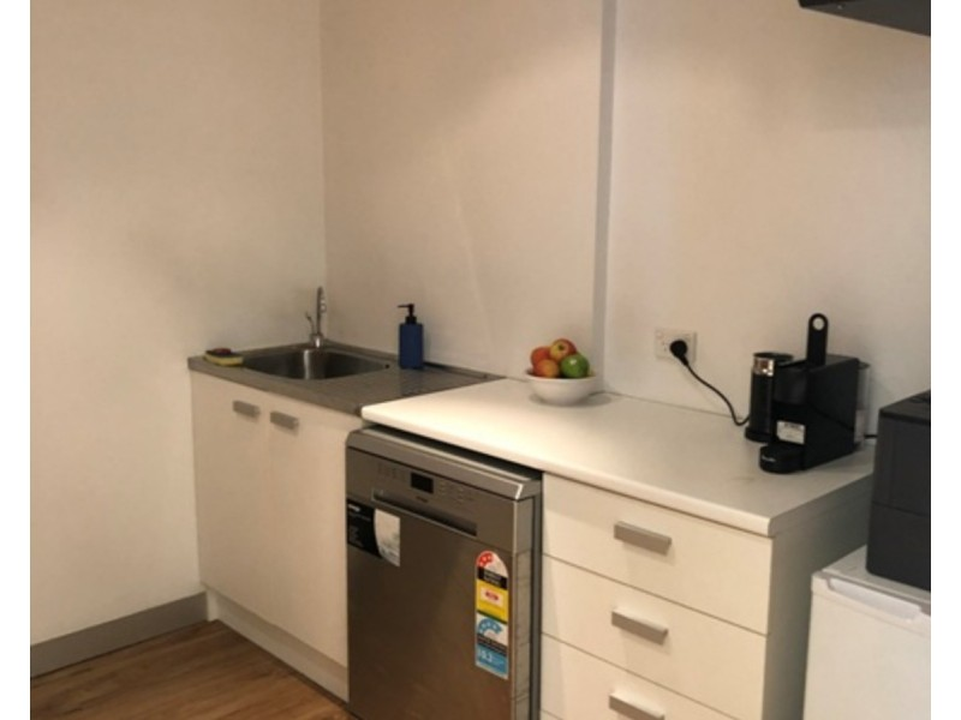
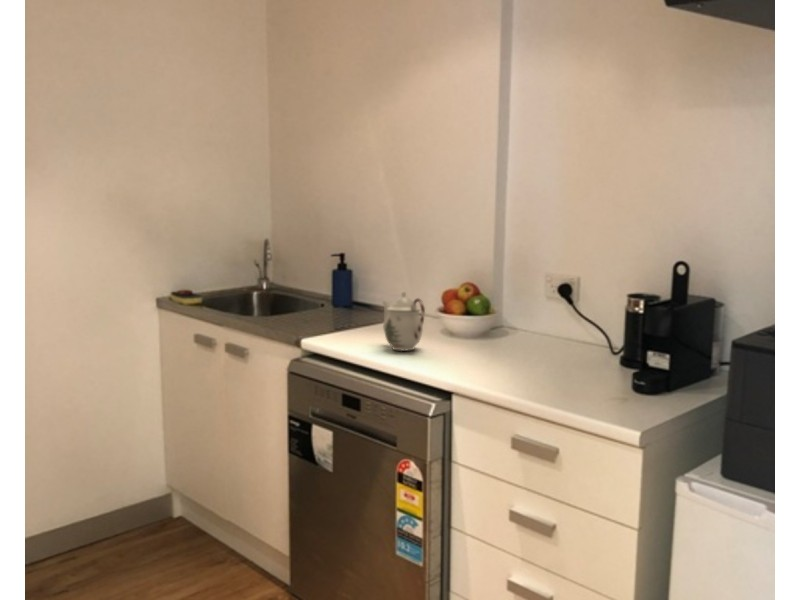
+ teapot [381,290,426,352]
